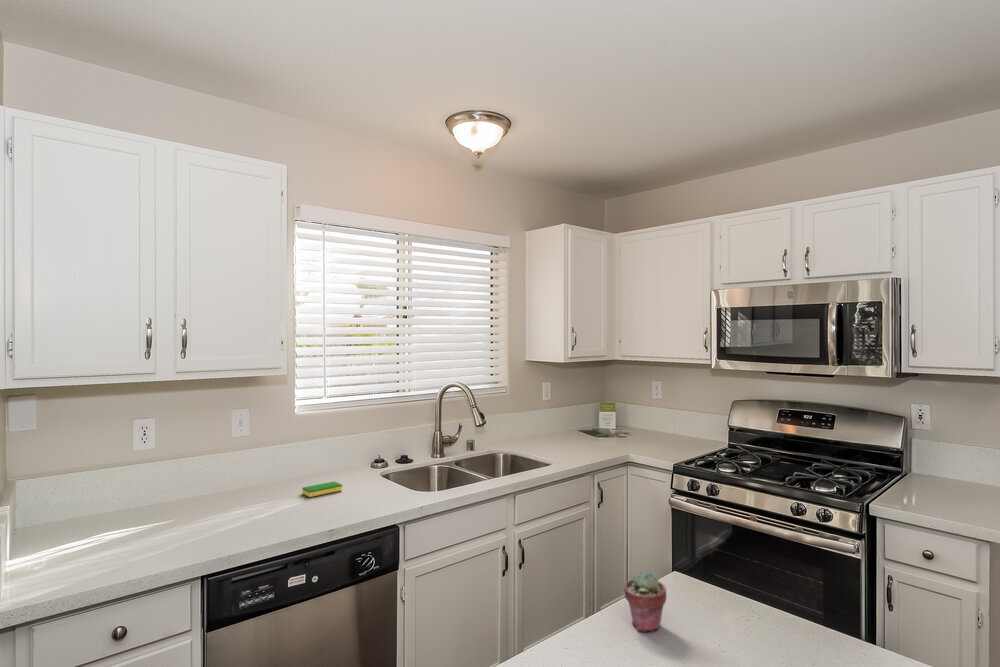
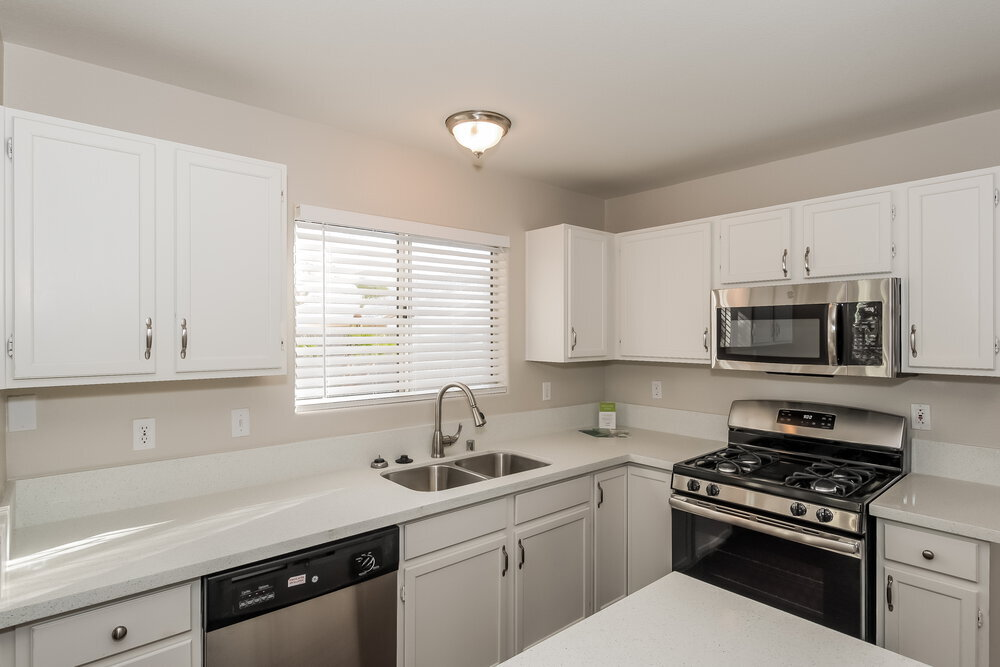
- potted succulent [623,570,668,633]
- dish sponge [301,480,343,498]
